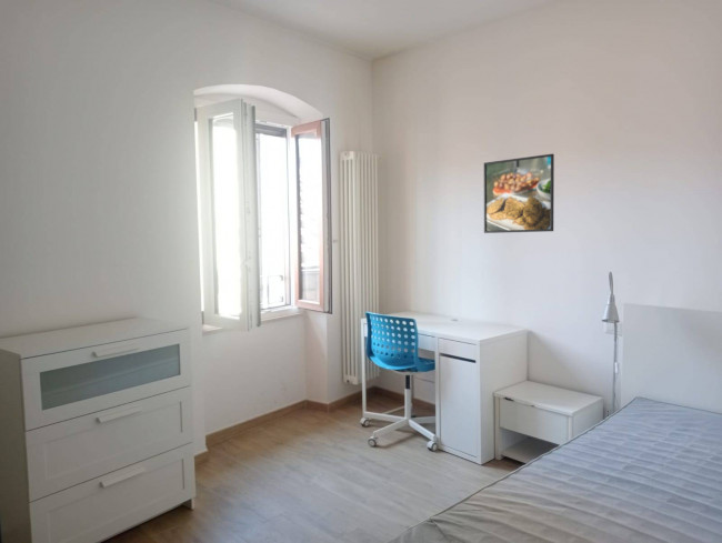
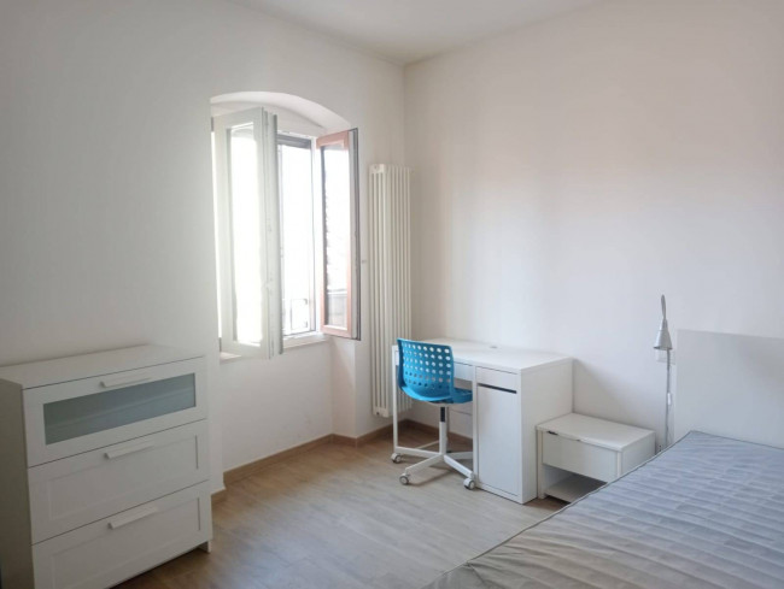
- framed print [483,153,555,234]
